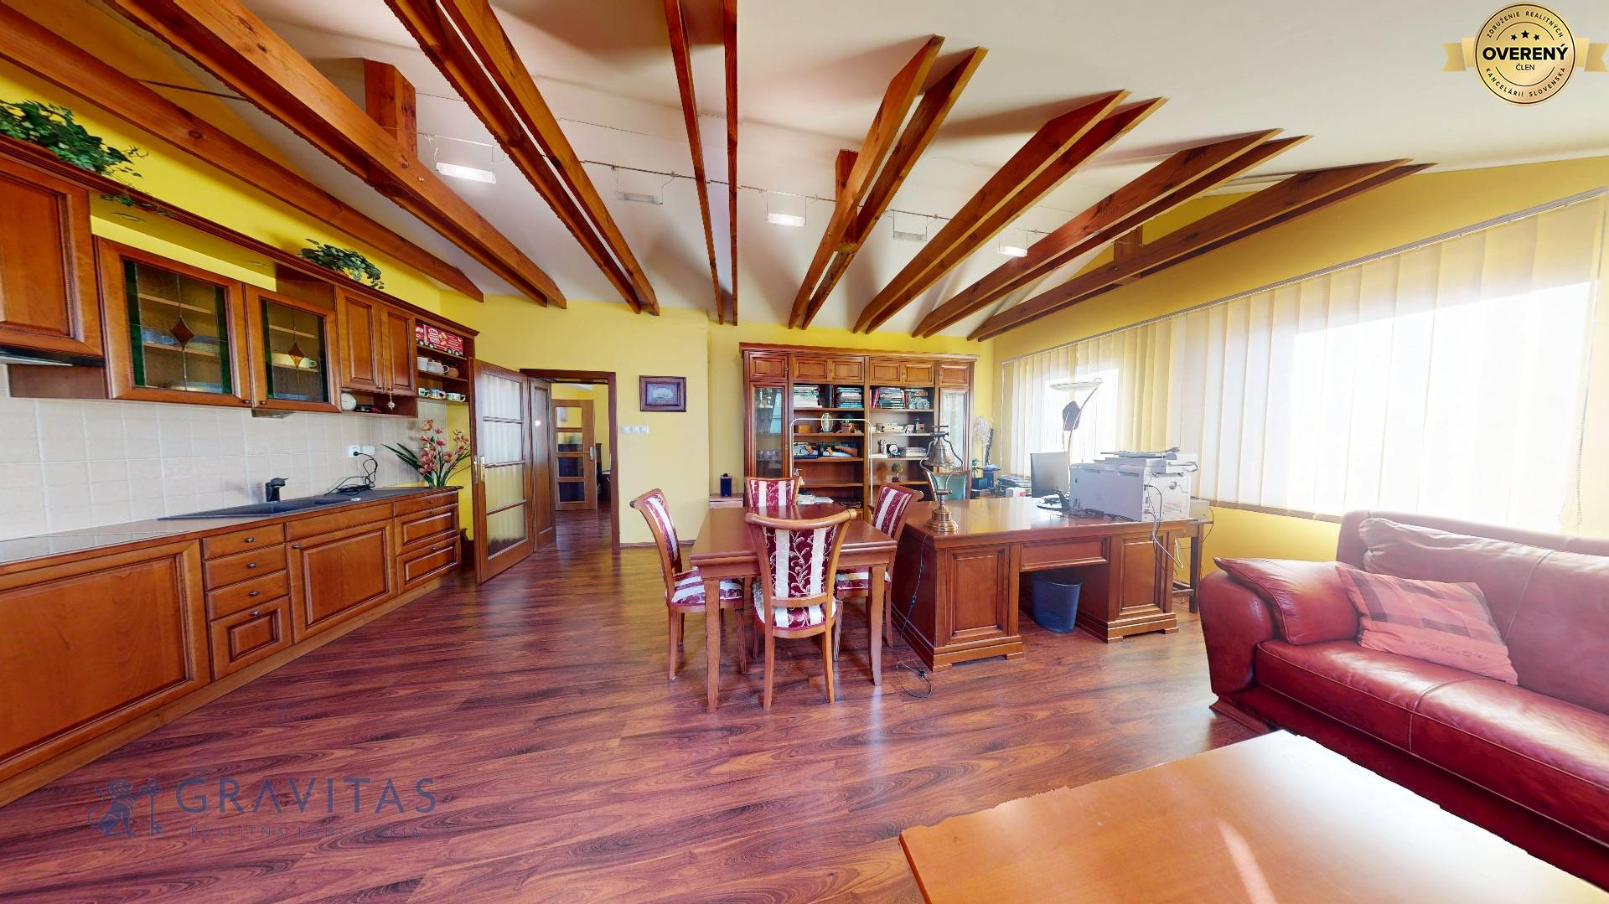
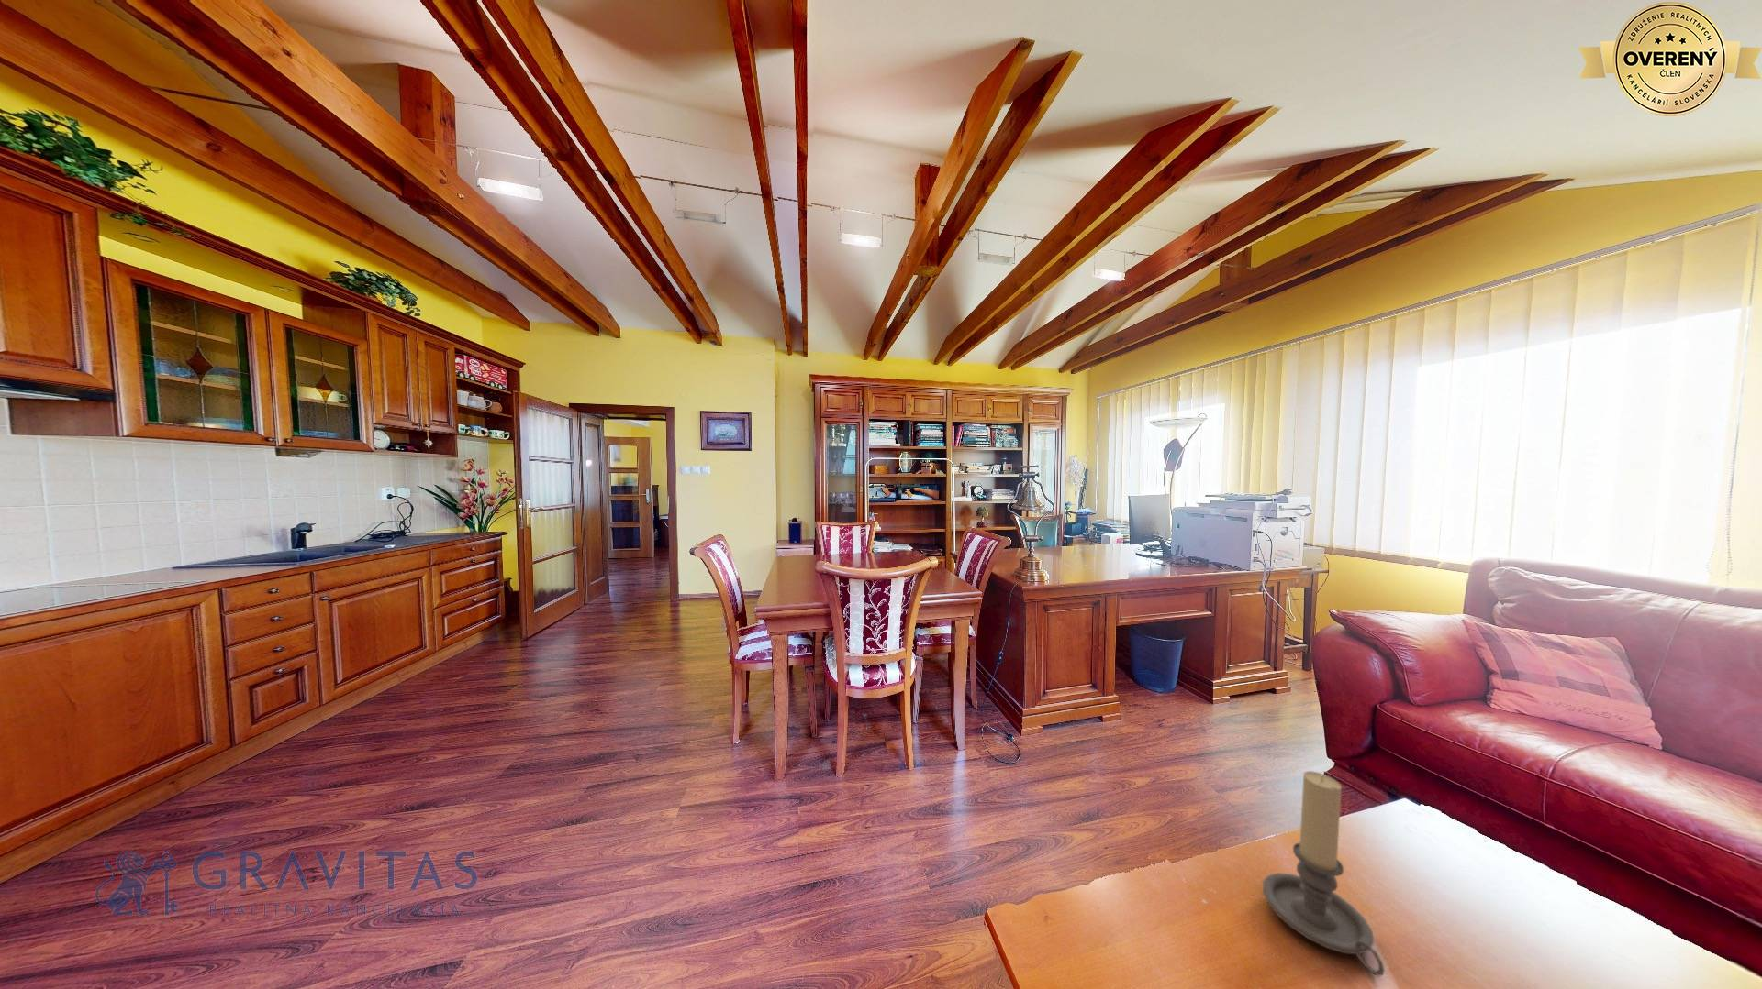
+ candle holder [1262,770,1384,977]
